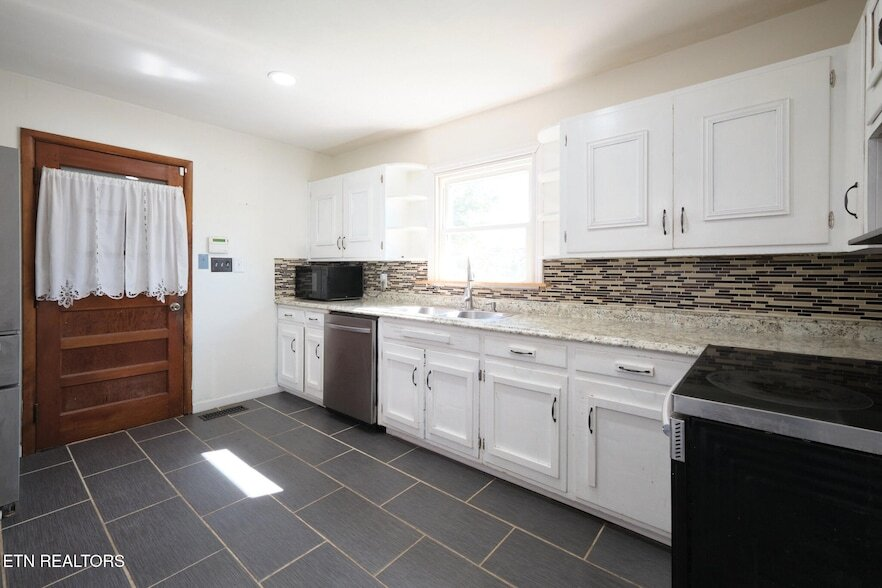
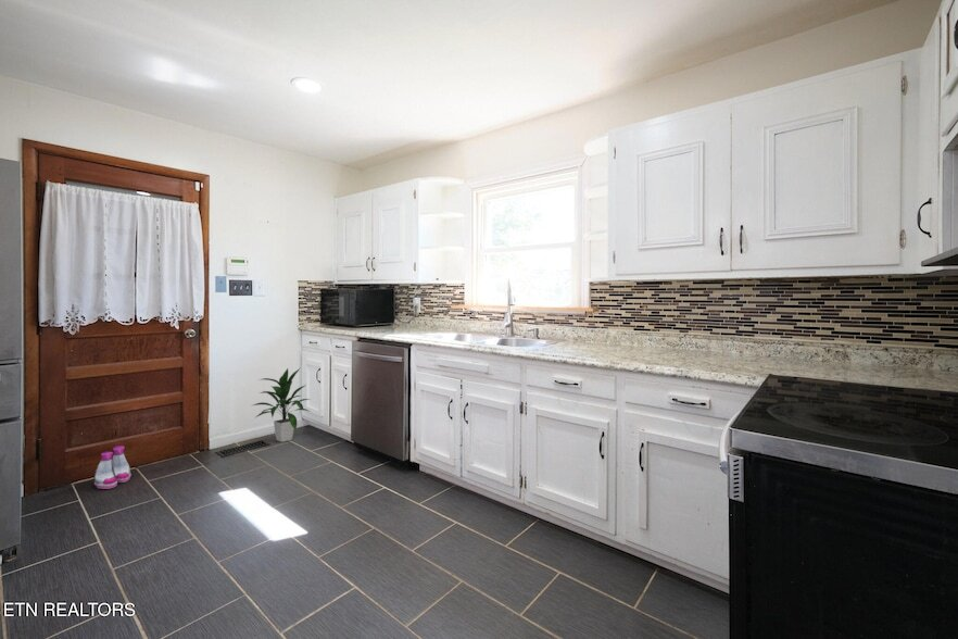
+ boots [93,444,133,490]
+ indoor plant [252,366,312,443]
